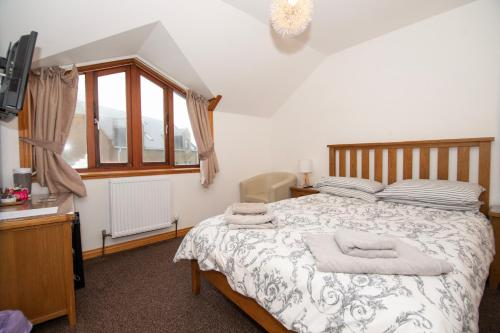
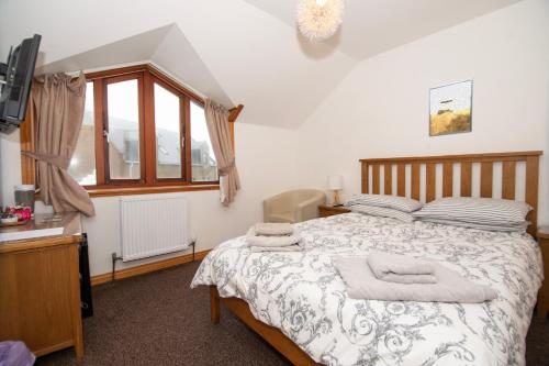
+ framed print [428,77,473,137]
